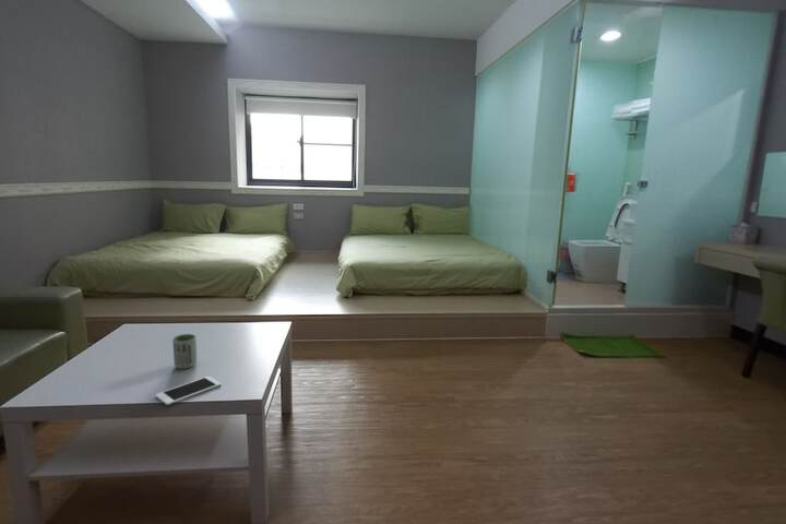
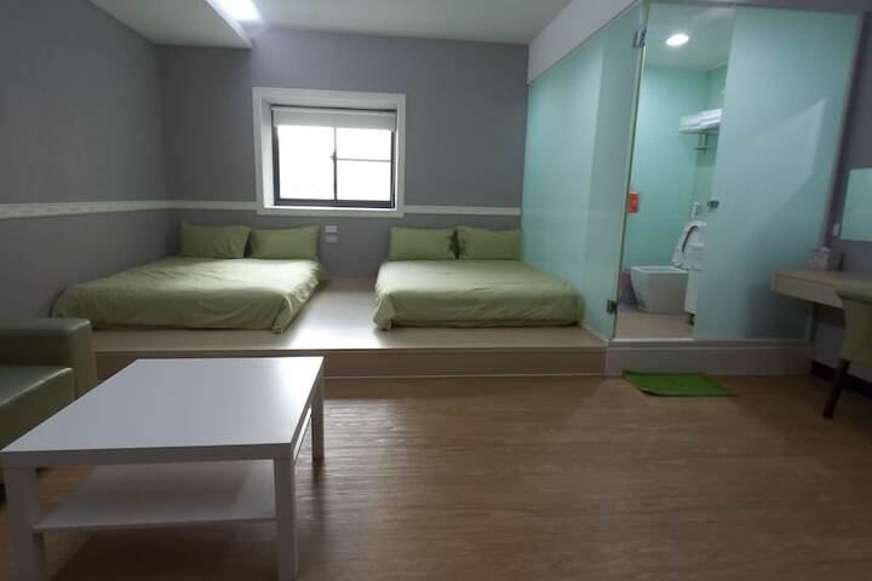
- cup [171,333,198,370]
- cell phone [154,376,223,406]
